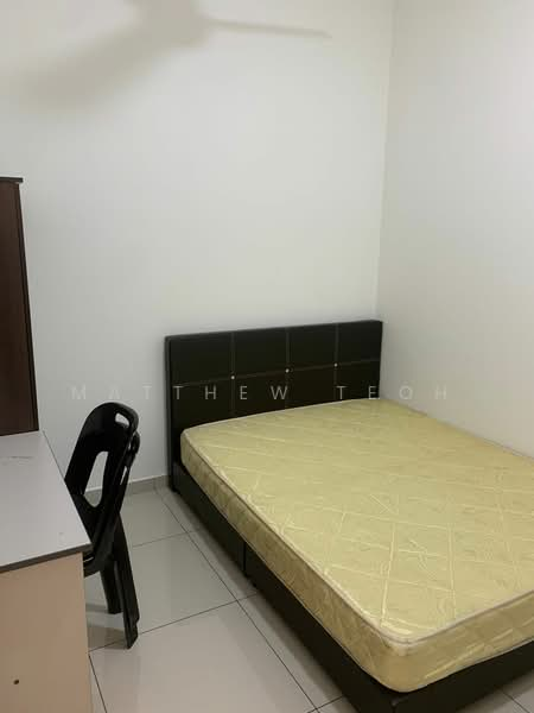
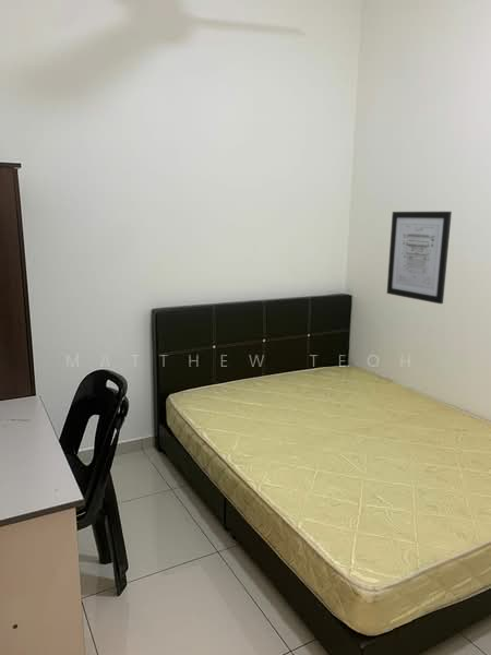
+ wall art [386,211,453,305]
